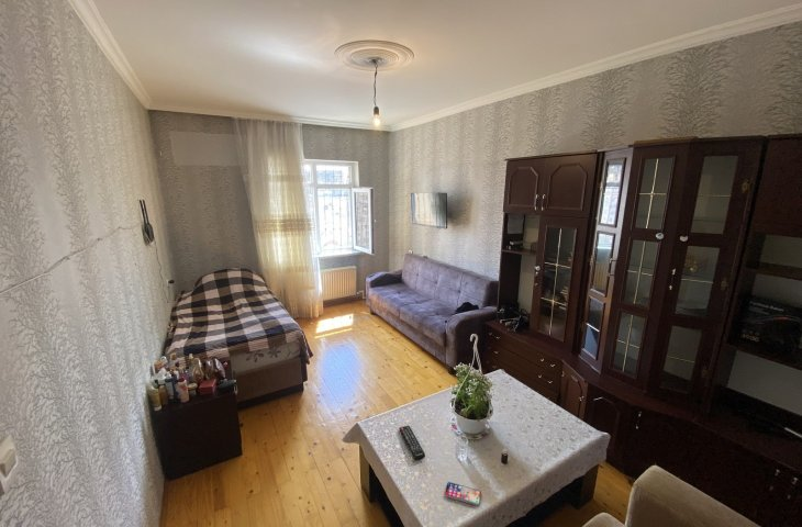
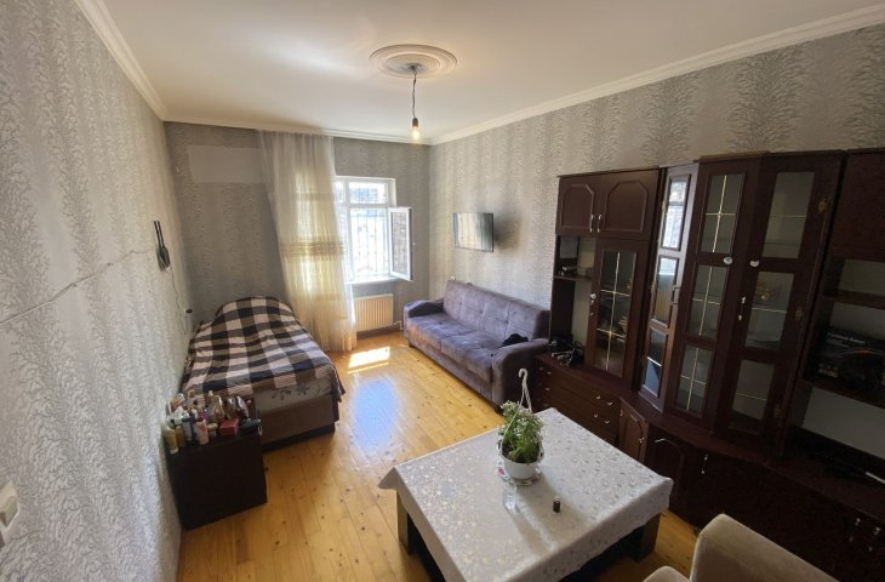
- smartphone [444,481,482,507]
- remote control [398,425,426,461]
